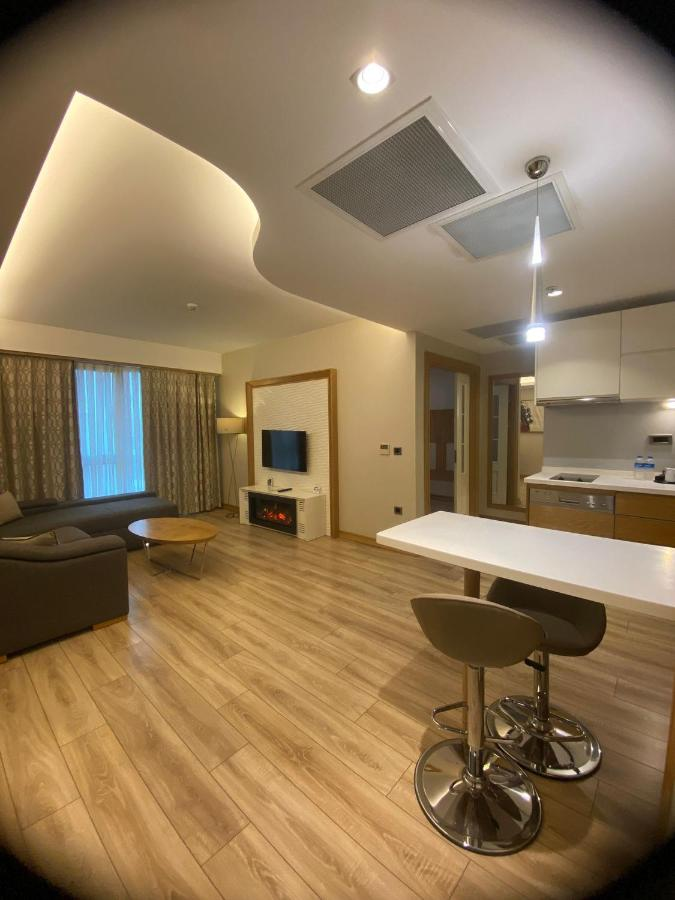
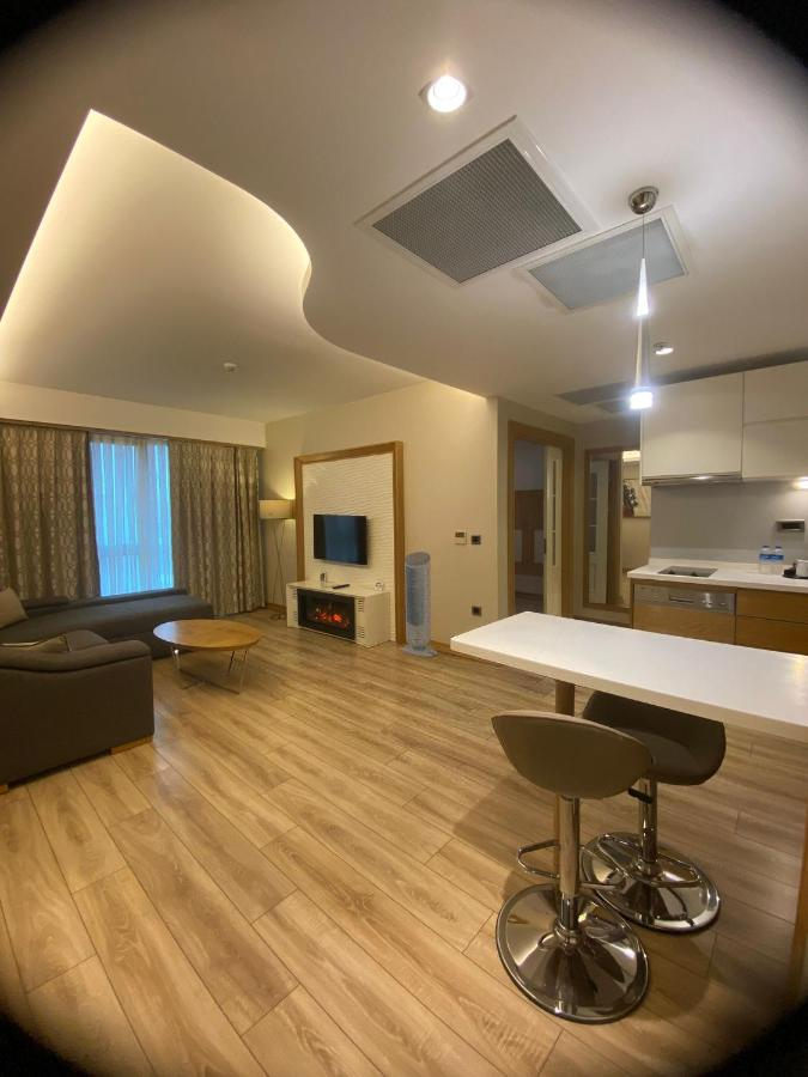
+ air purifier [399,550,439,658]
